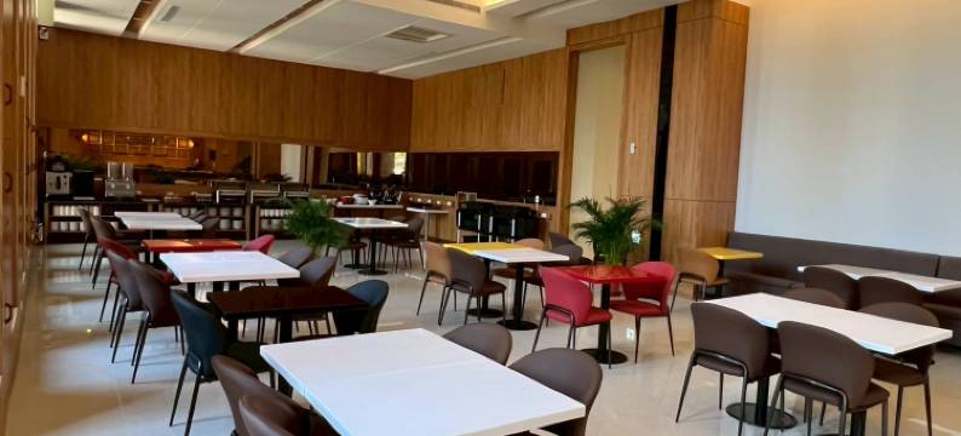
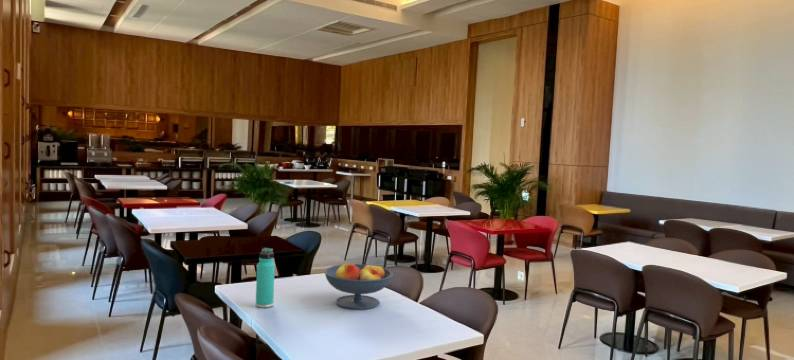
+ thermos bottle [255,247,276,309]
+ fruit bowl [323,262,394,310]
